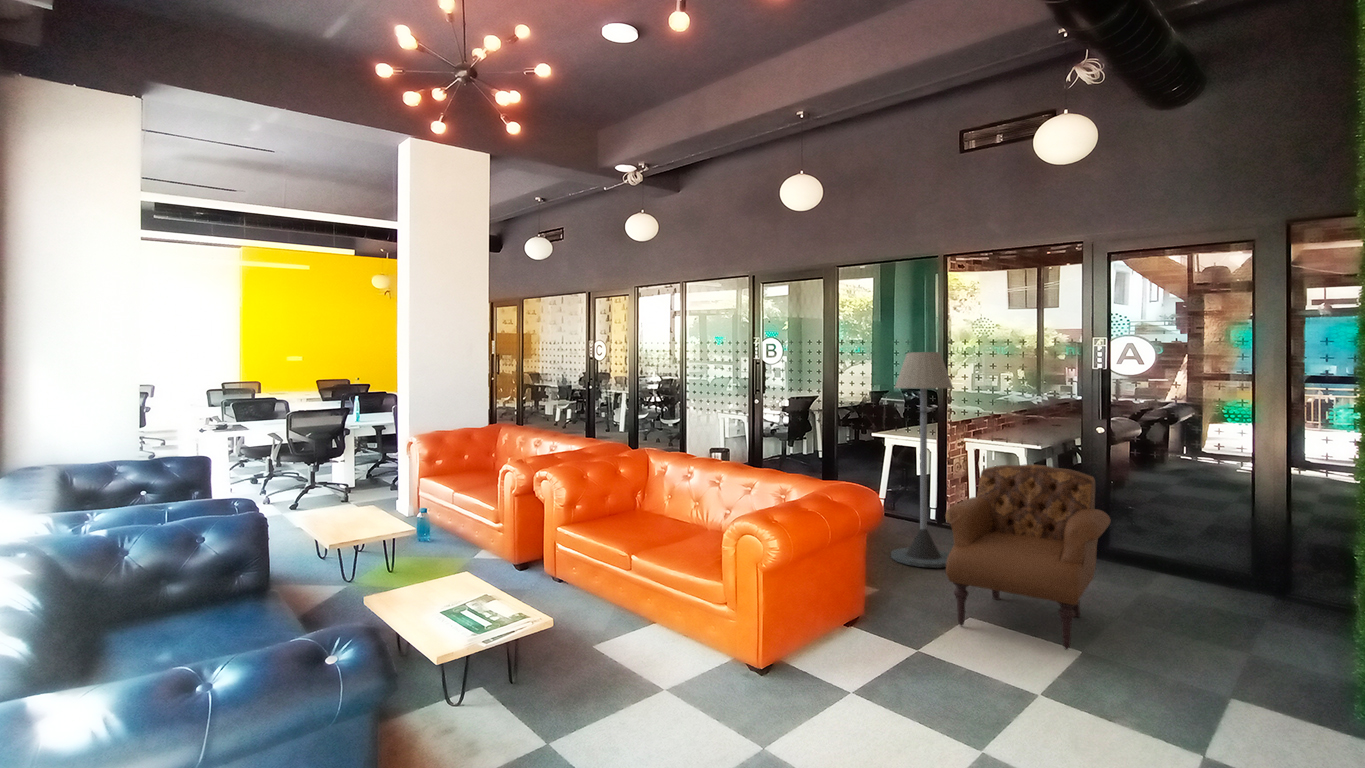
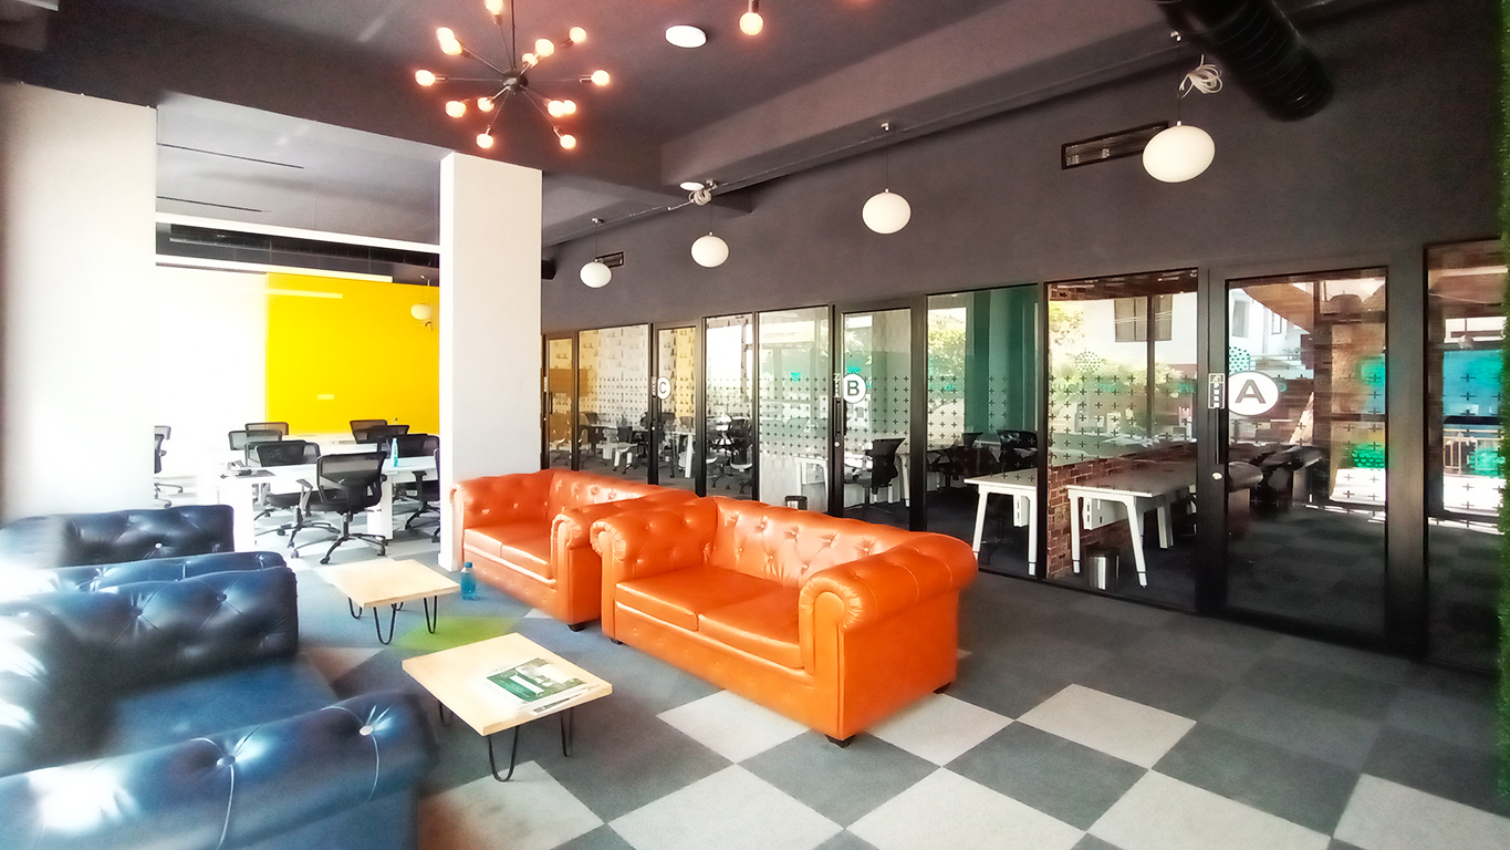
- armchair [944,463,1112,651]
- floor lamp [890,351,954,569]
